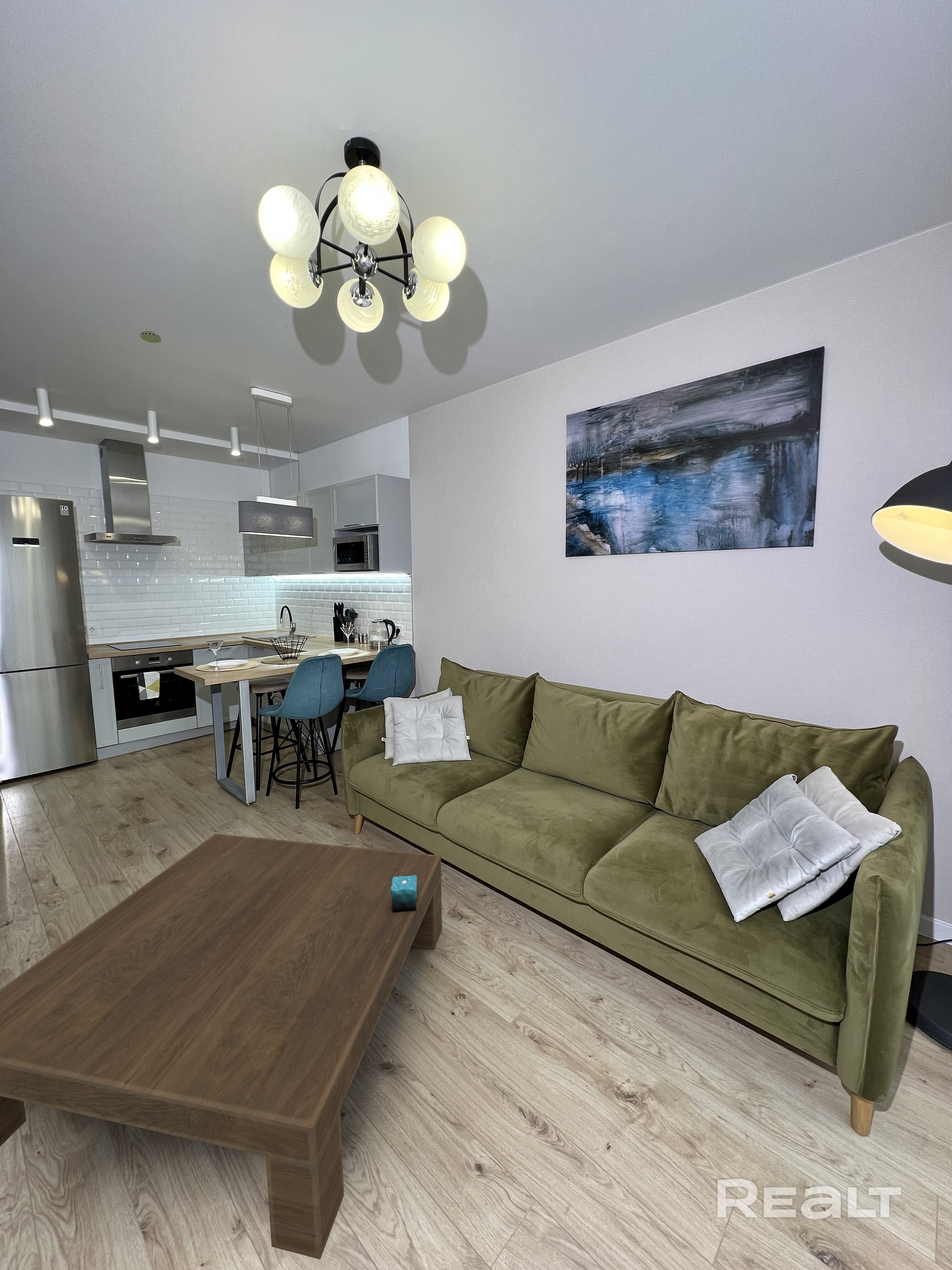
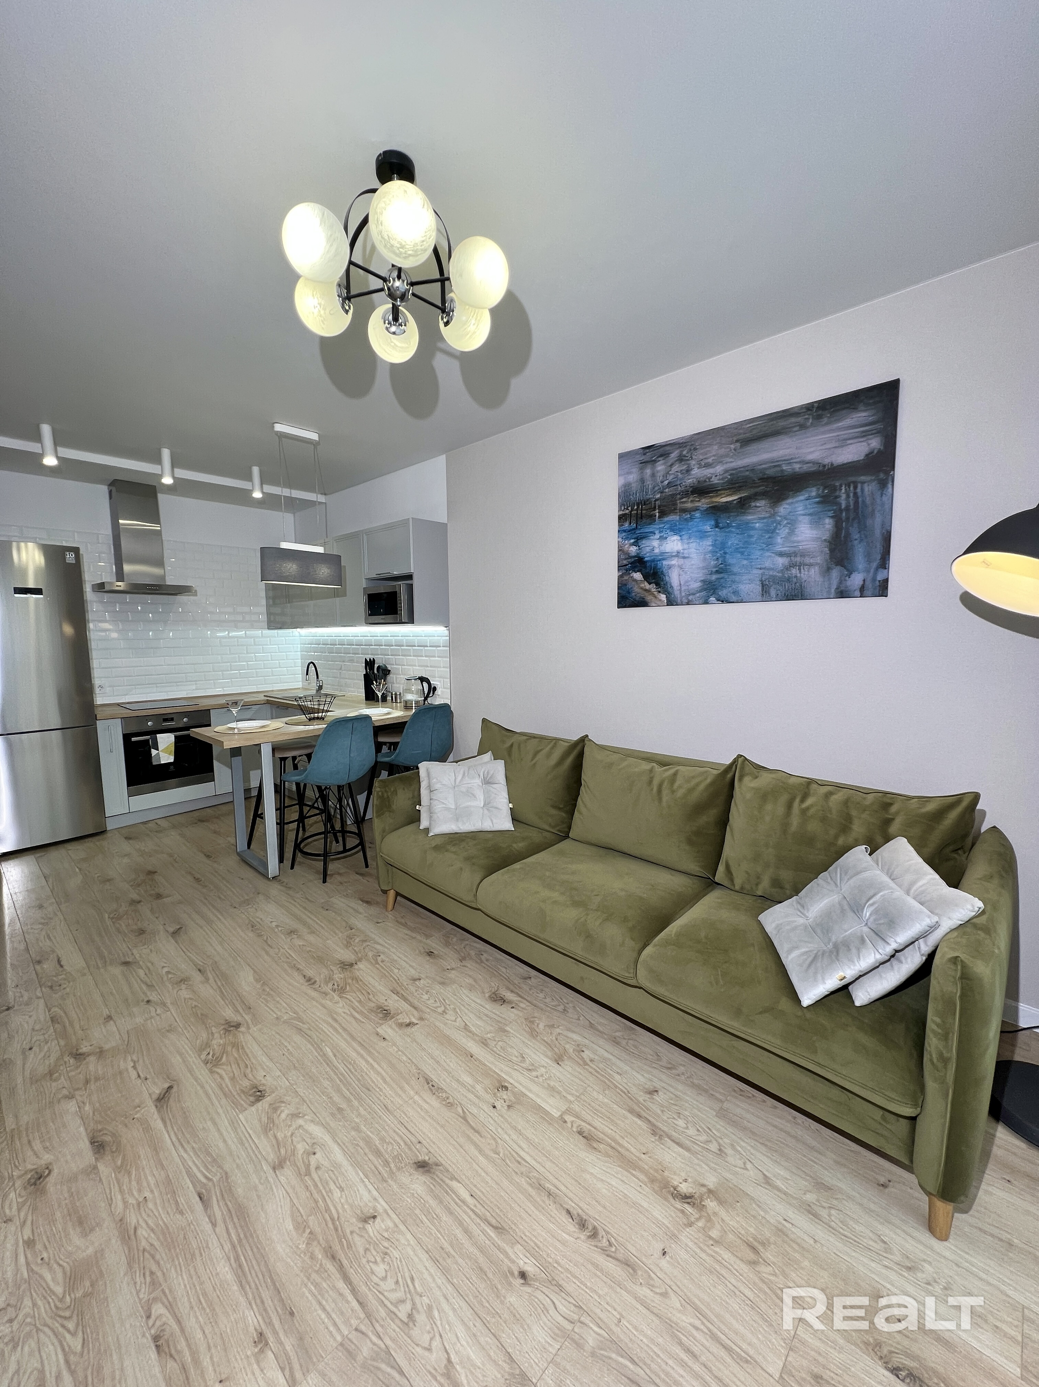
- candle [390,870,417,913]
- smoke detector [140,331,161,343]
- coffee table [0,833,442,1260]
